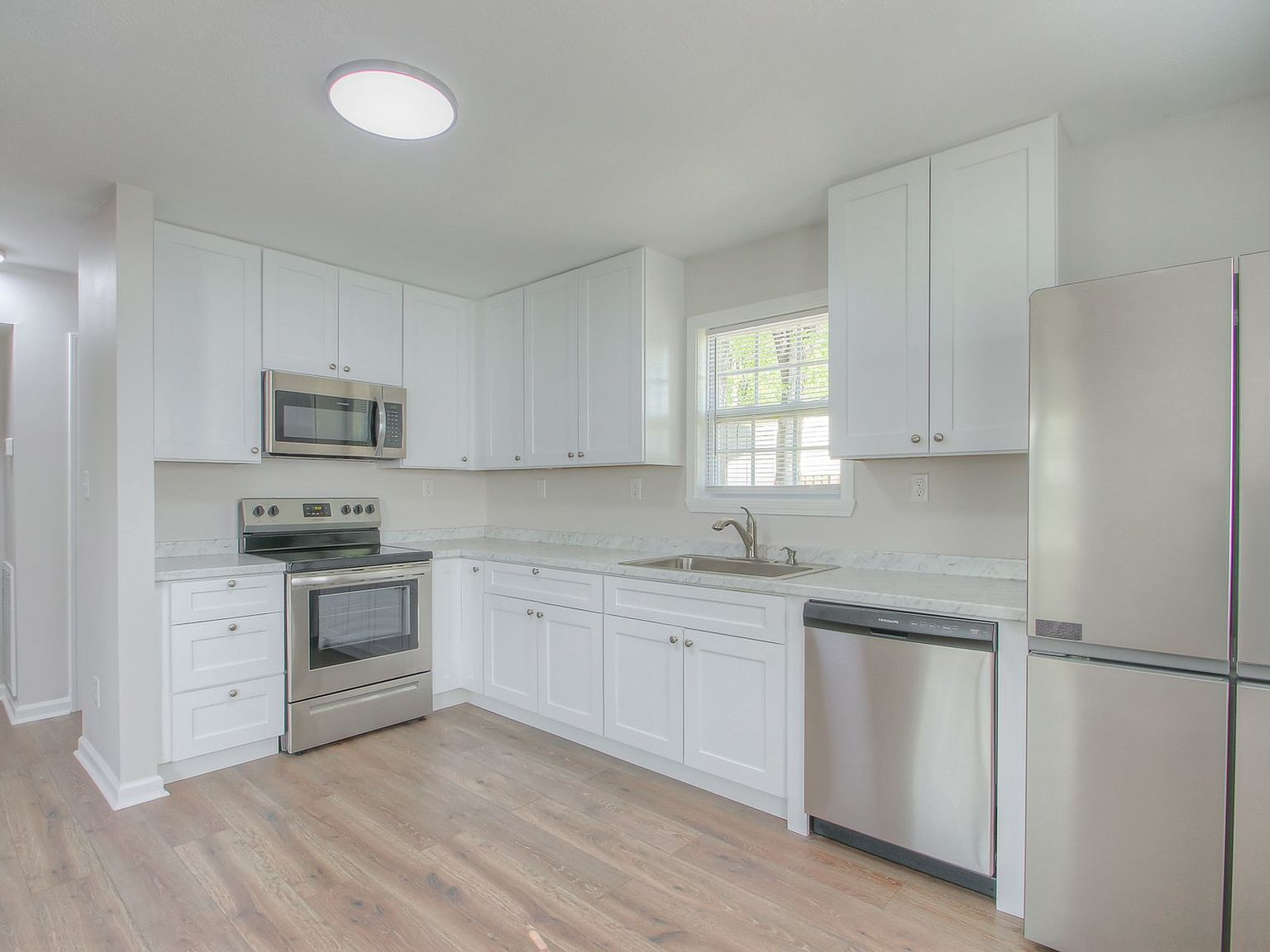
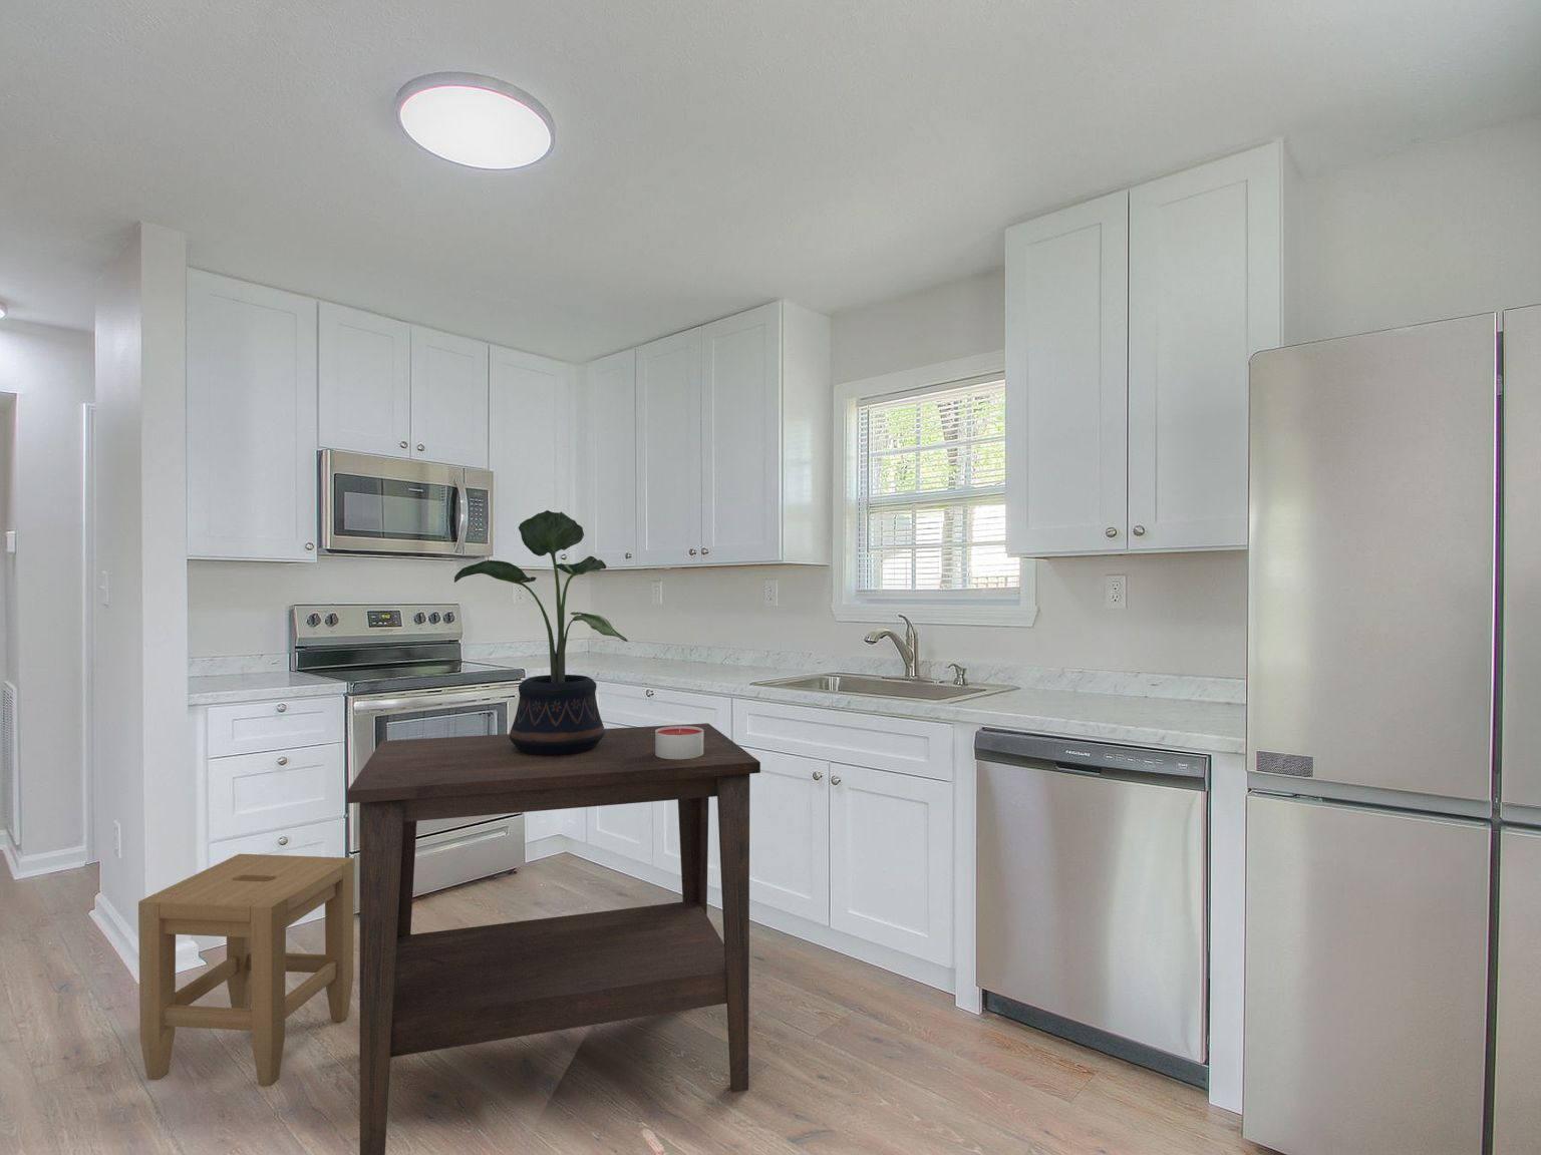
+ side table [346,722,762,1155]
+ potted plant [454,510,629,756]
+ stool [137,853,356,1087]
+ candle [655,726,704,759]
